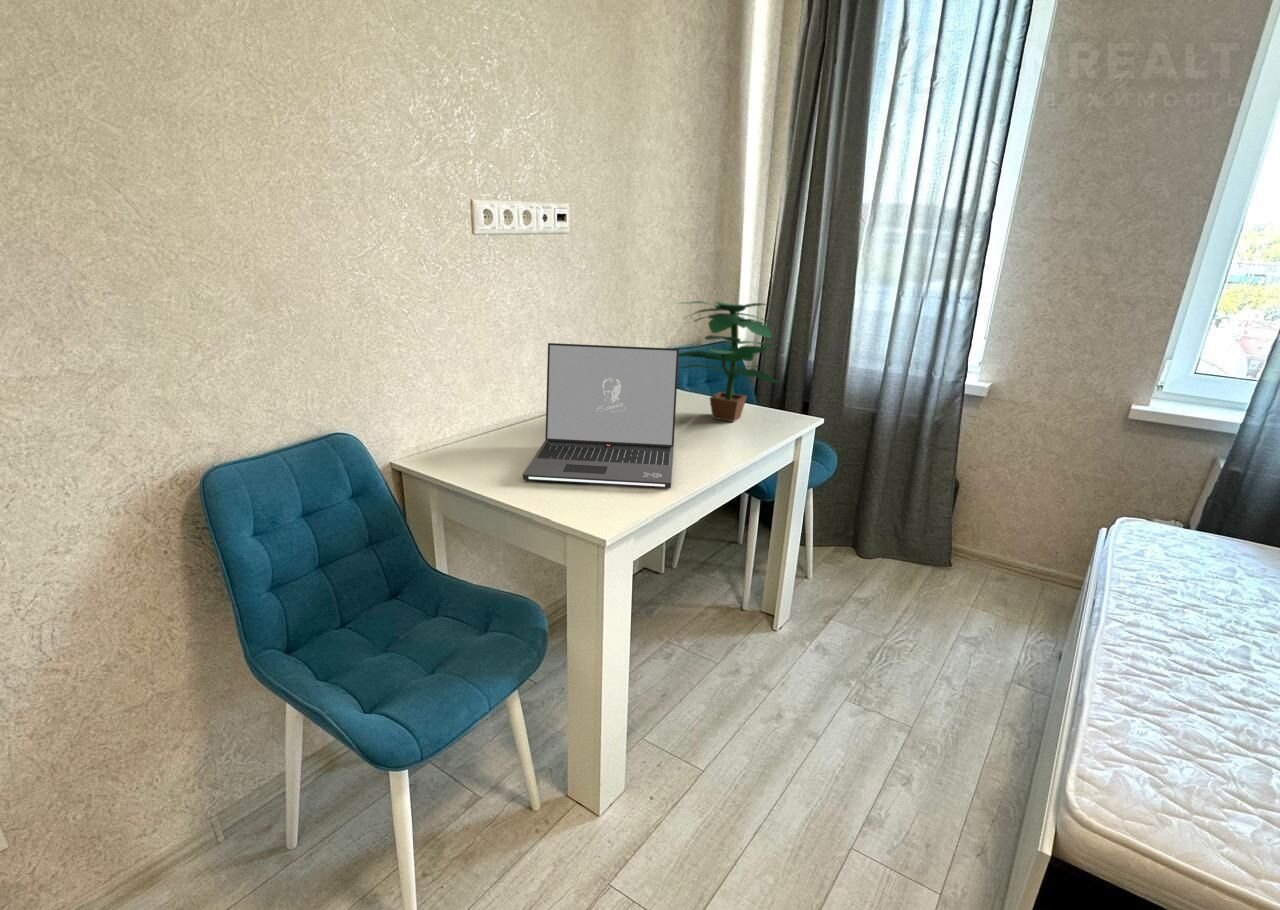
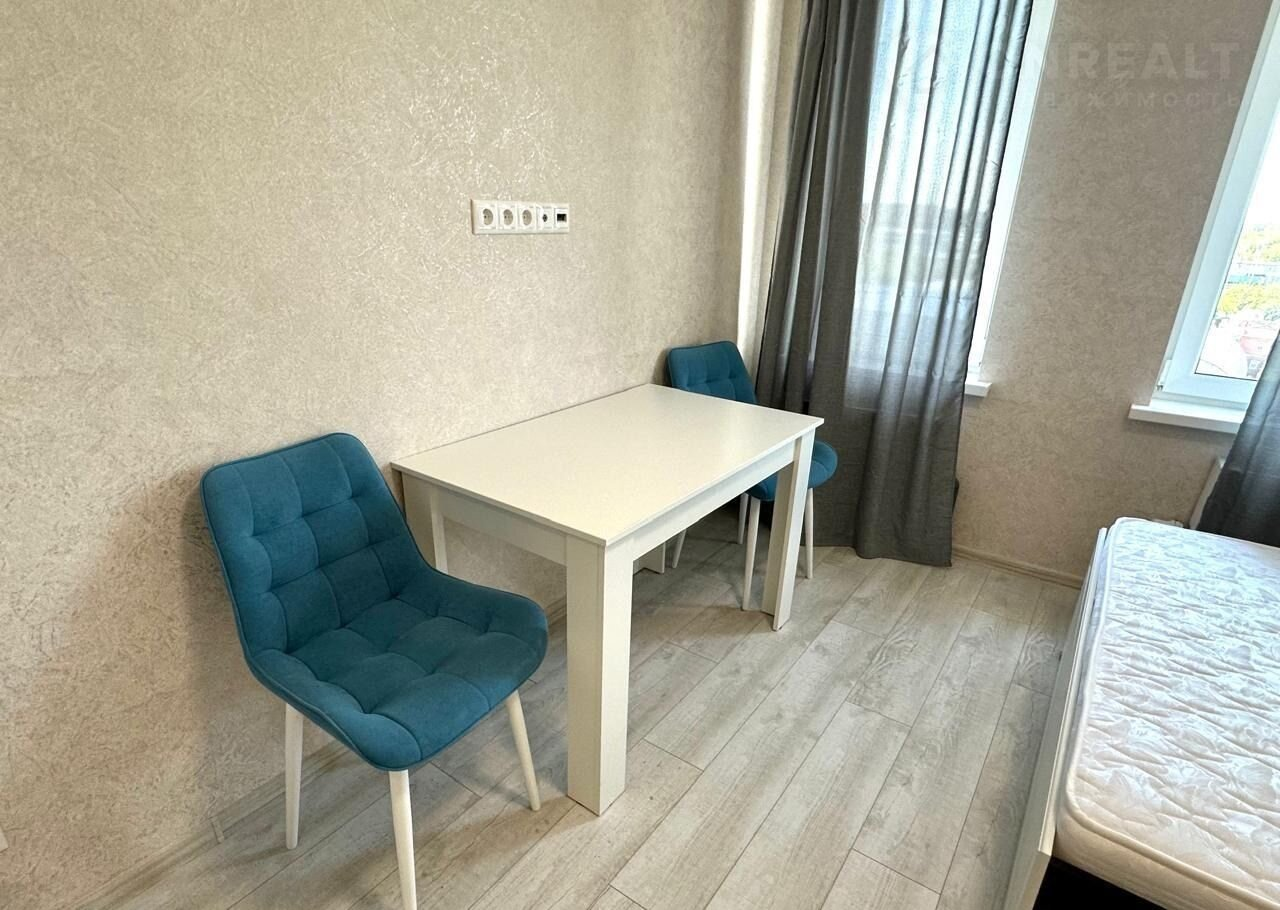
- potted plant [675,300,783,423]
- laptop [521,342,680,489]
